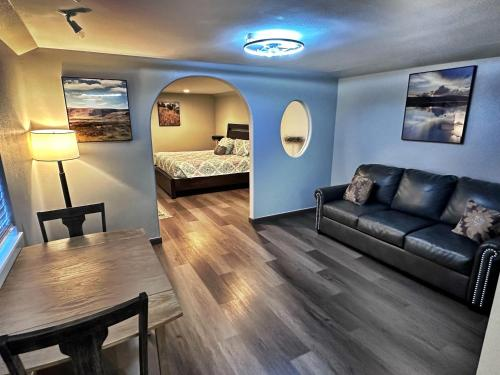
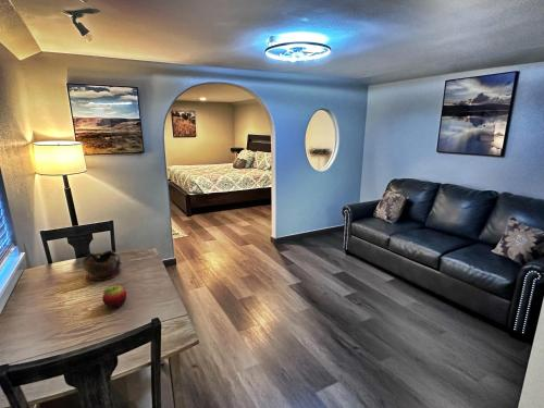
+ decorative bowl [81,249,122,282]
+ fruit [101,285,127,309]
